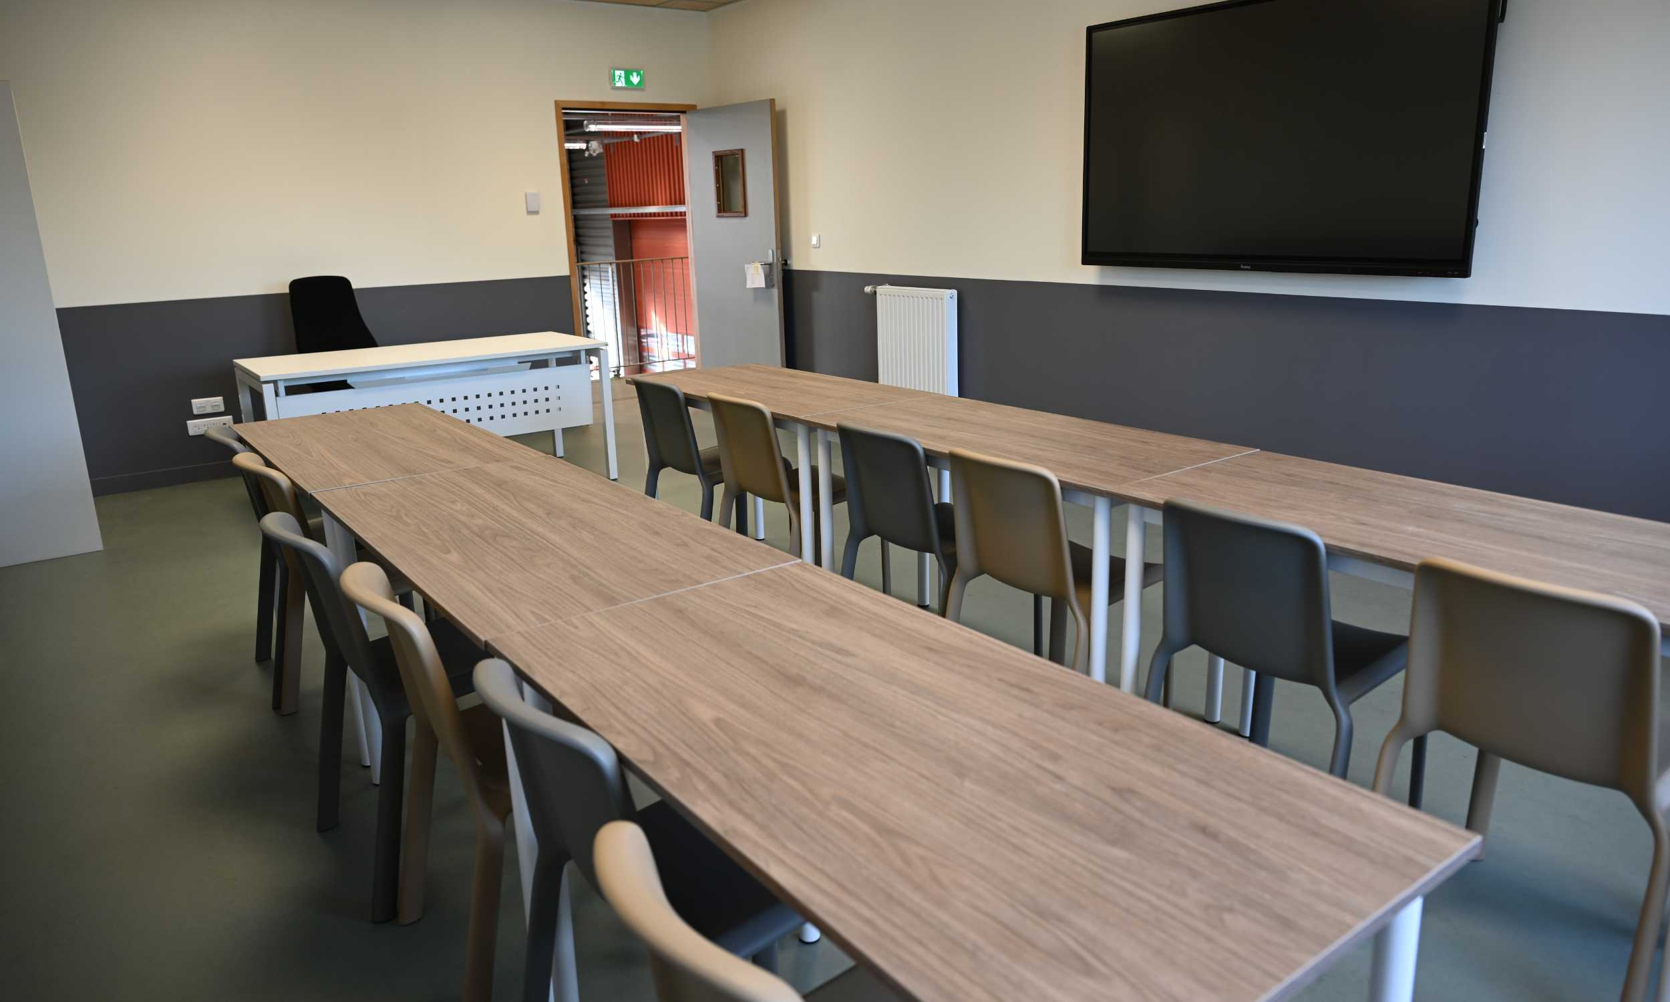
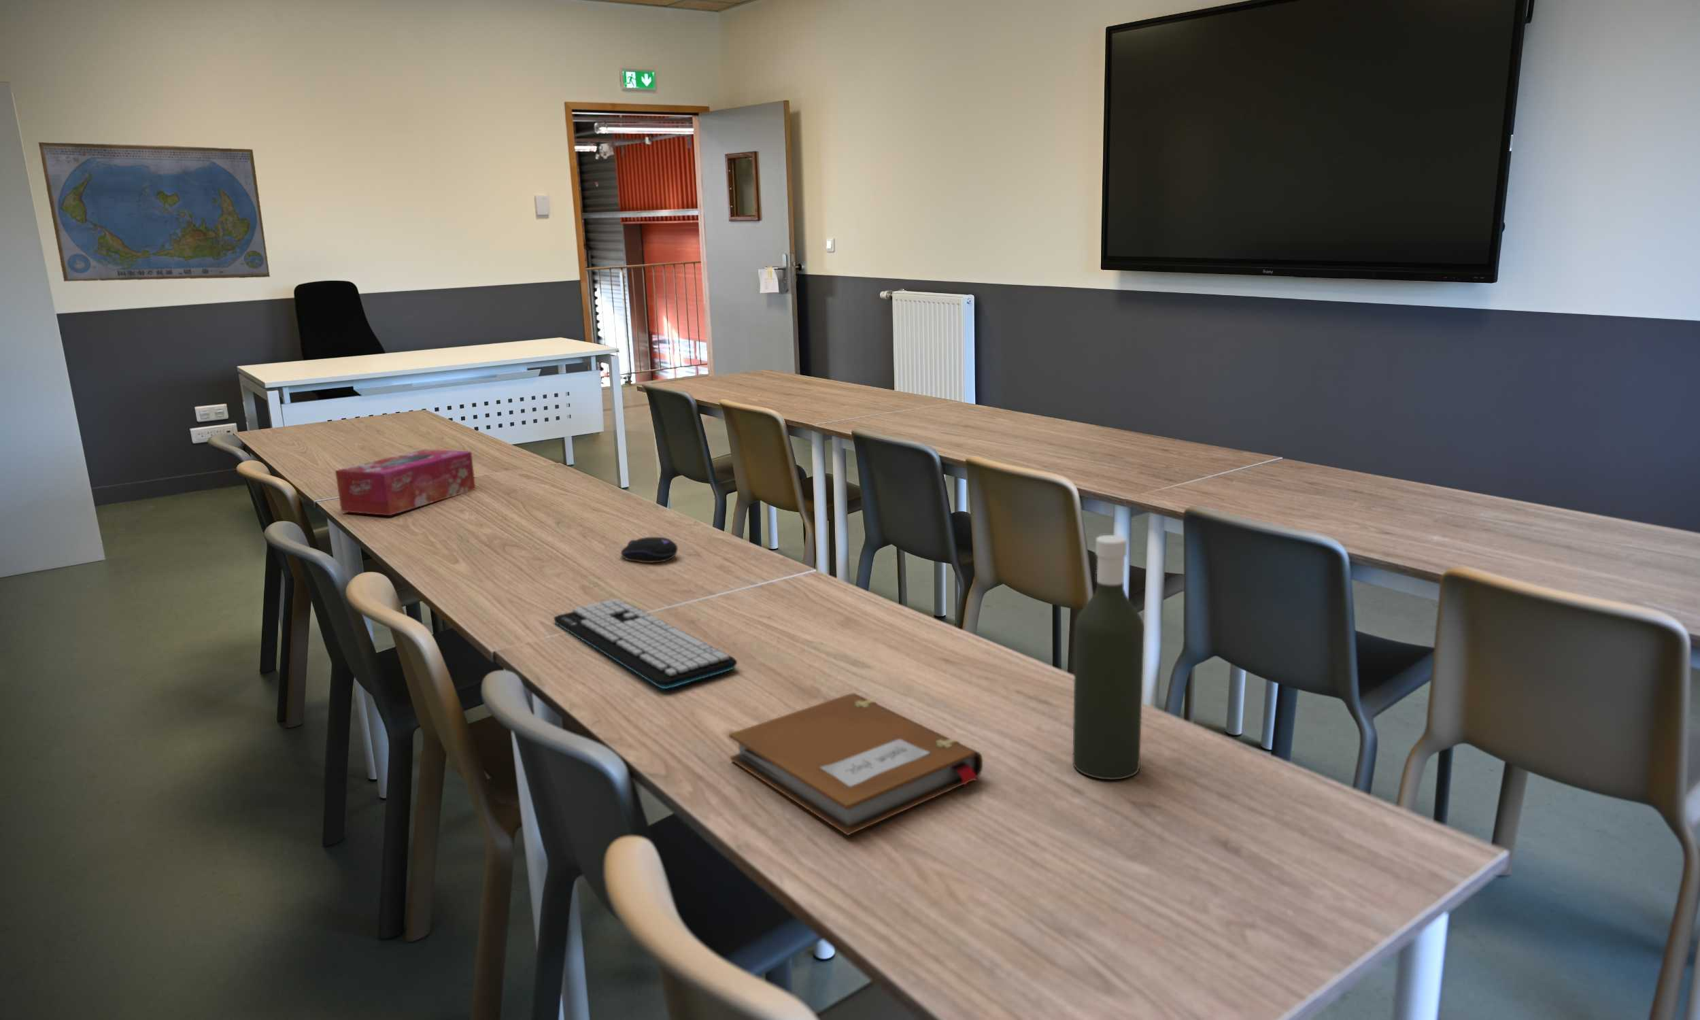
+ computer mouse [620,537,679,563]
+ bottle [1072,534,1145,781]
+ keyboard [552,597,738,690]
+ tissue box [335,448,476,516]
+ notebook [729,693,984,835]
+ world map [38,141,271,282]
